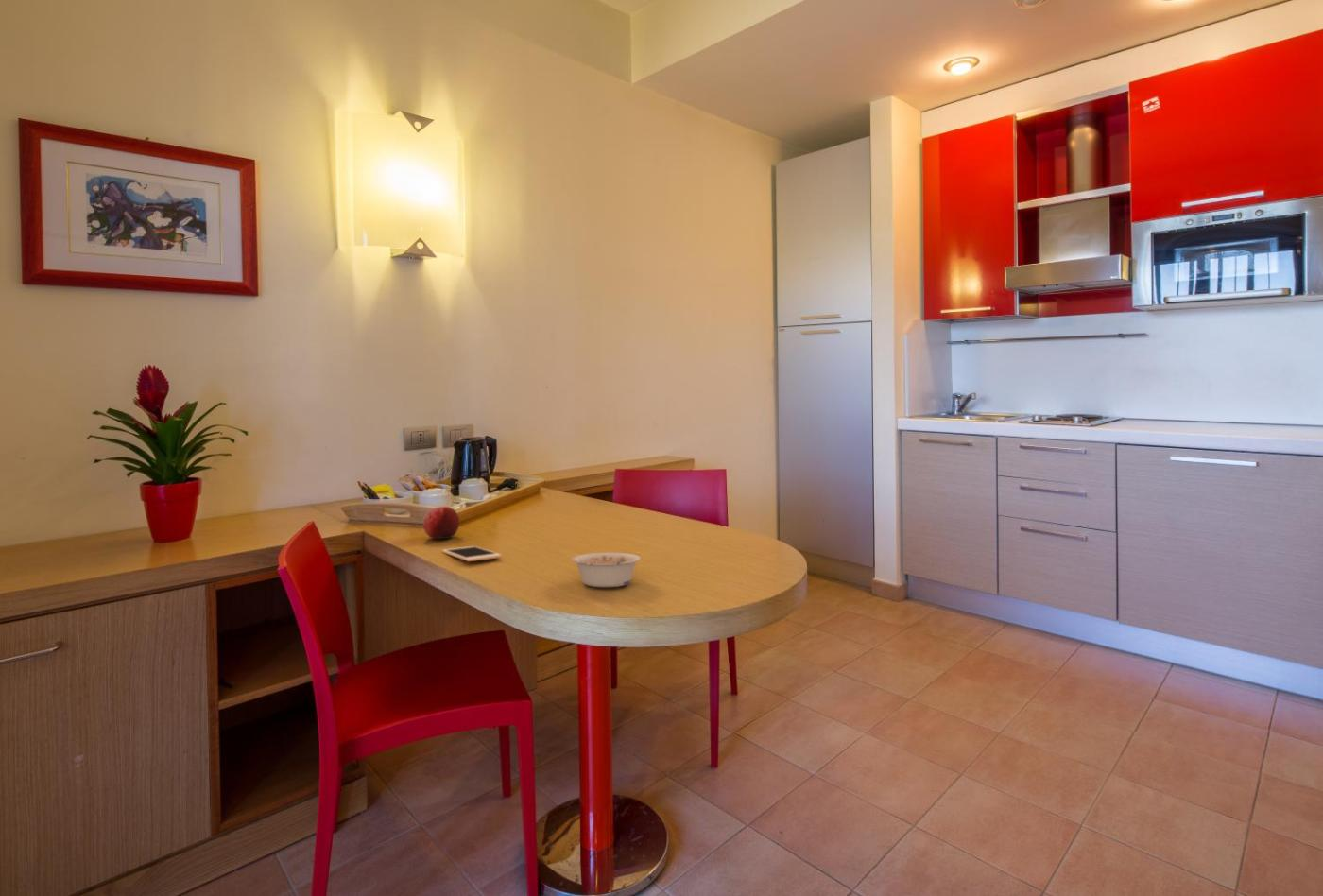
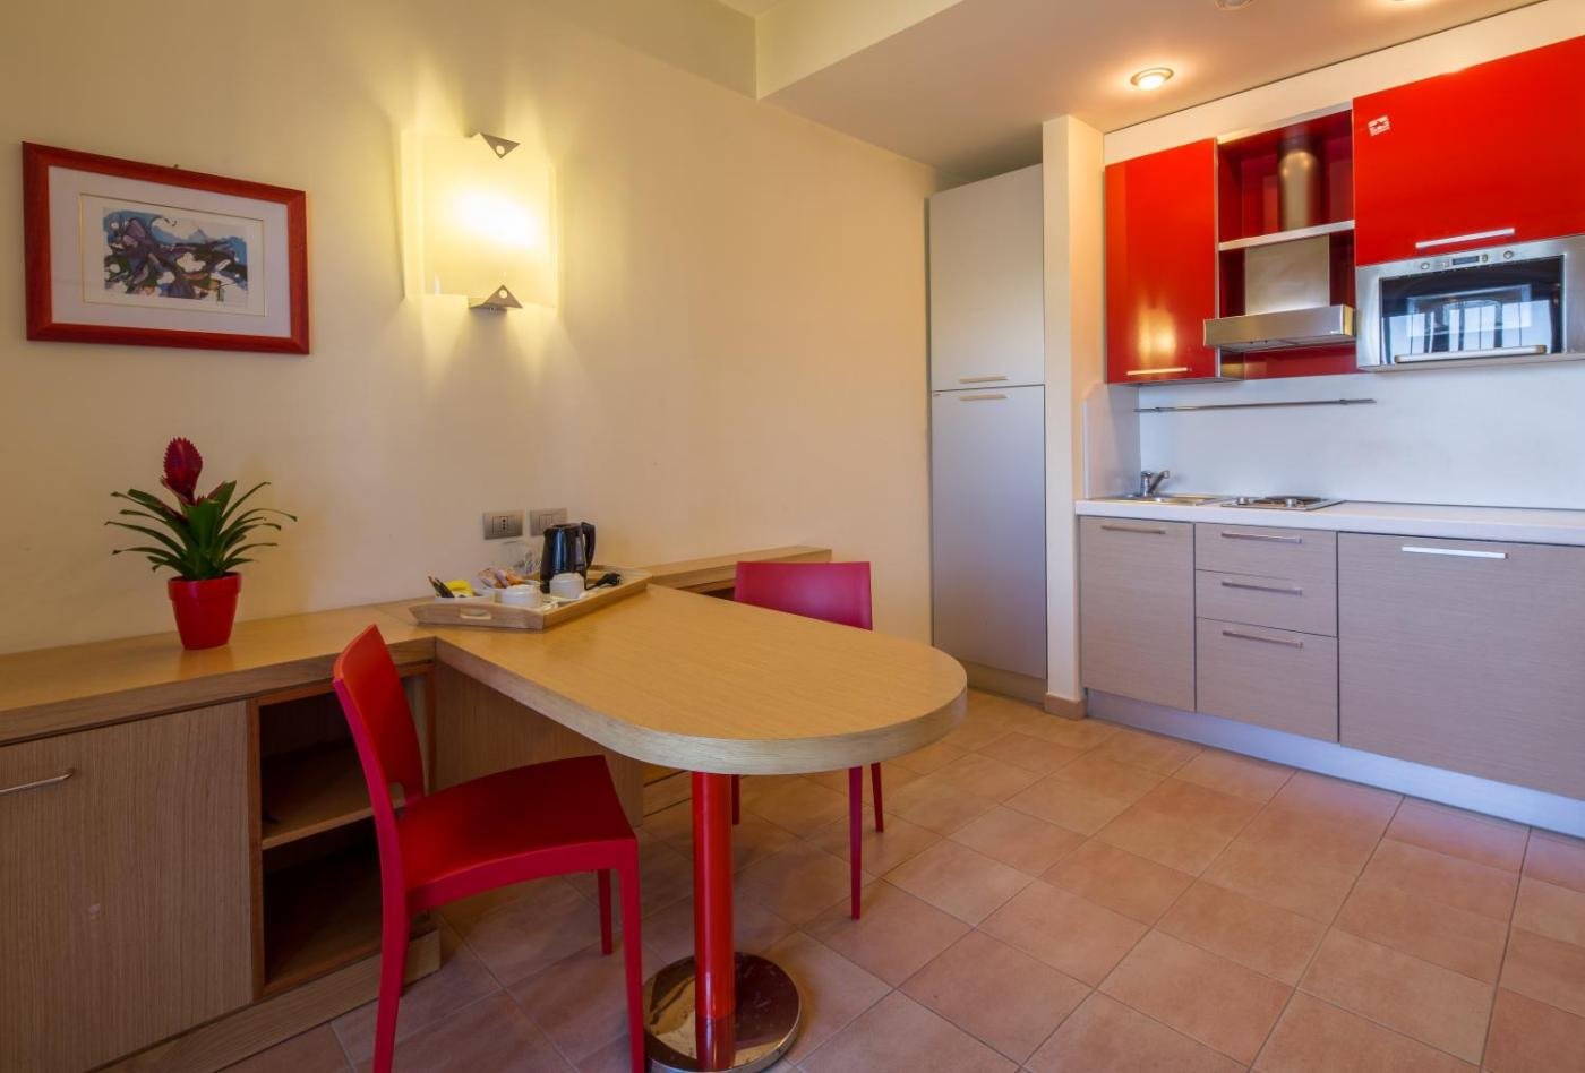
- legume [571,552,642,588]
- cell phone [441,545,503,562]
- apple [421,506,460,540]
